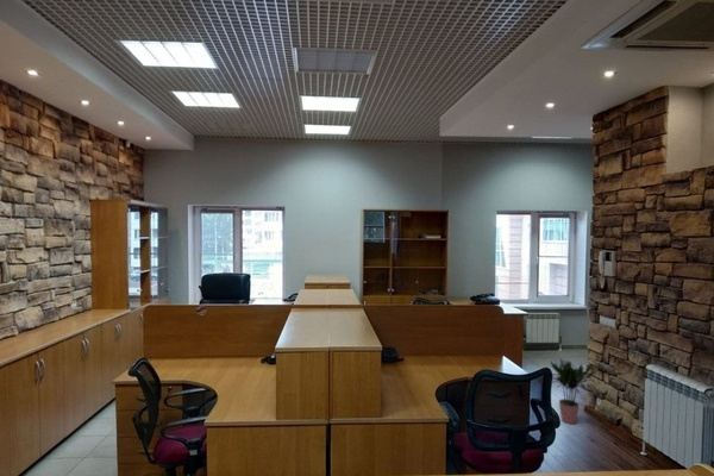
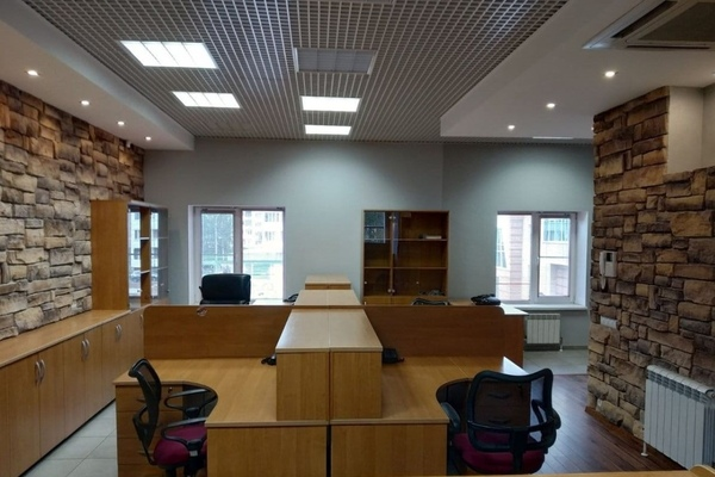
- potted plant [549,357,596,425]
